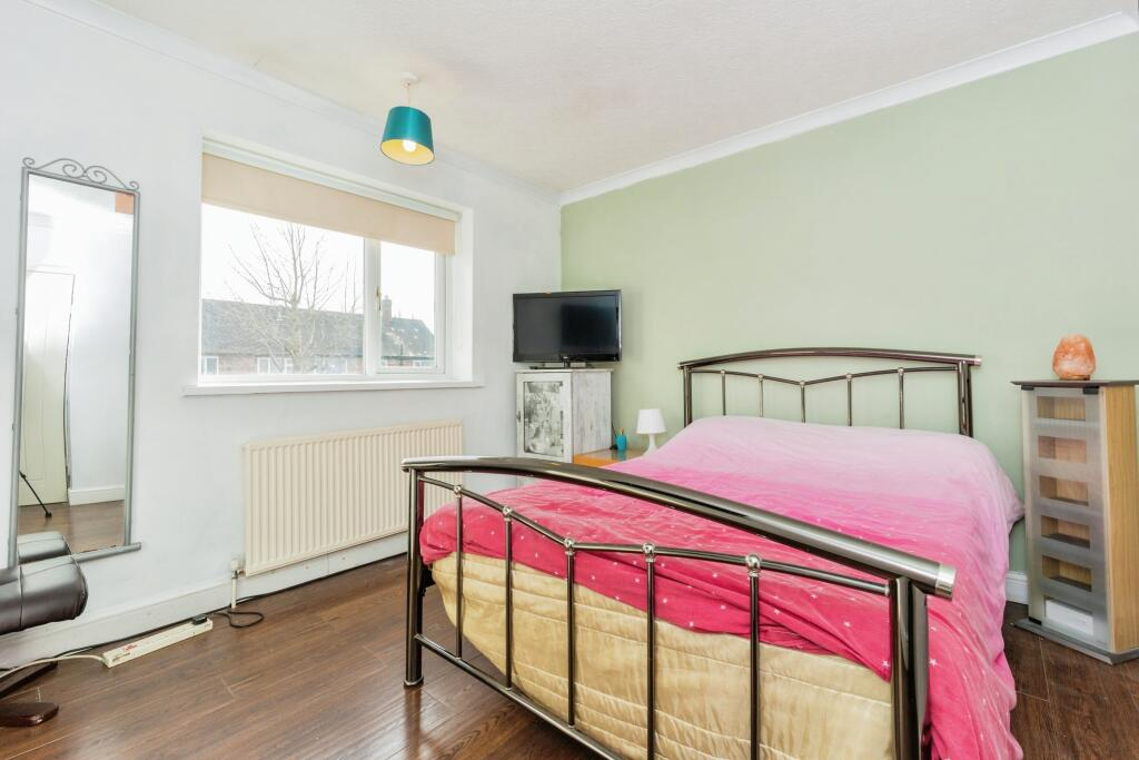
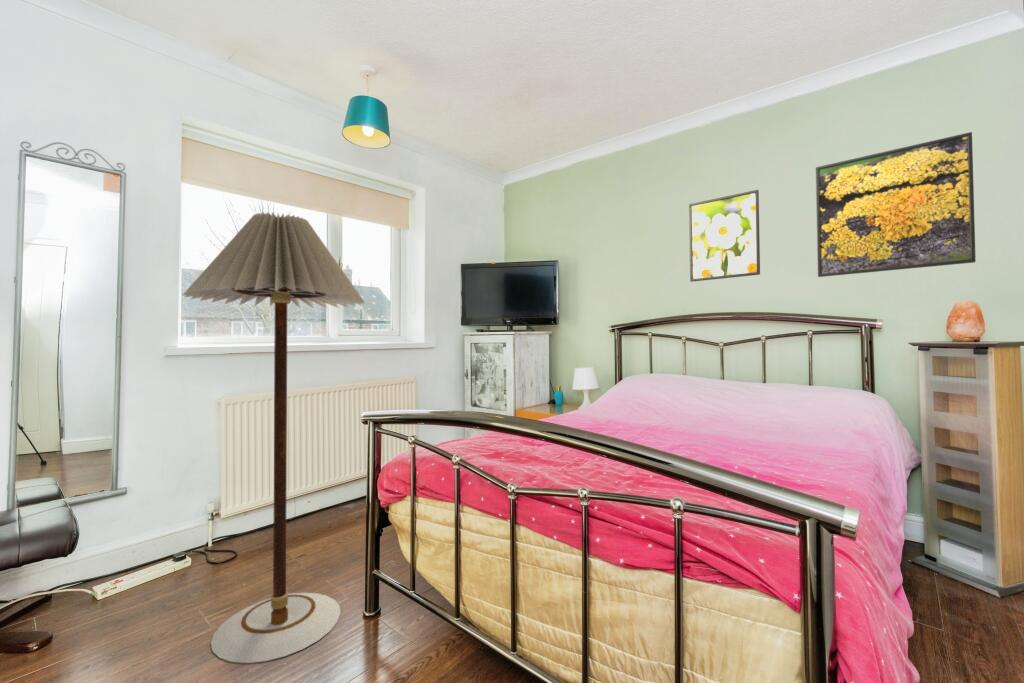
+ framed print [815,131,977,278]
+ floor lamp [182,211,366,664]
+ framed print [688,189,761,283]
